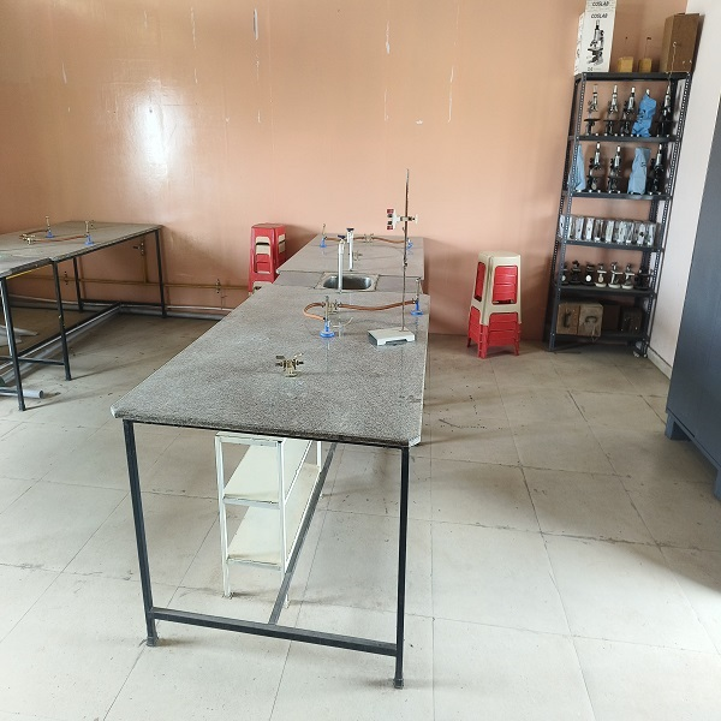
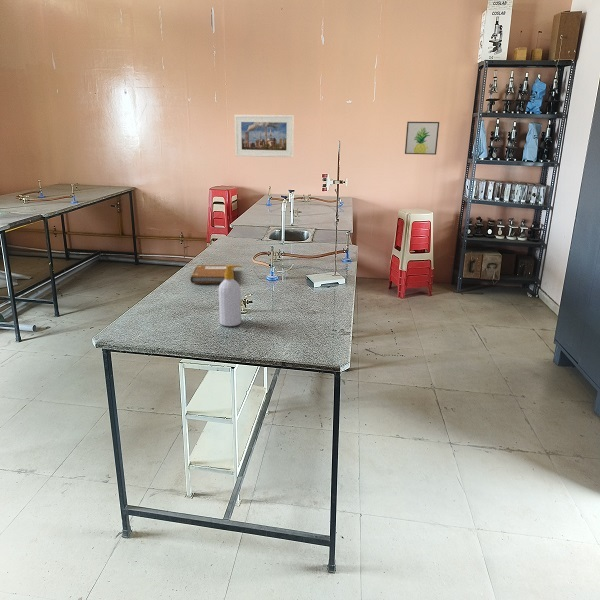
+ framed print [234,114,294,158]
+ wall art [404,121,440,156]
+ soap bottle [218,264,243,327]
+ notebook [190,264,235,284]
